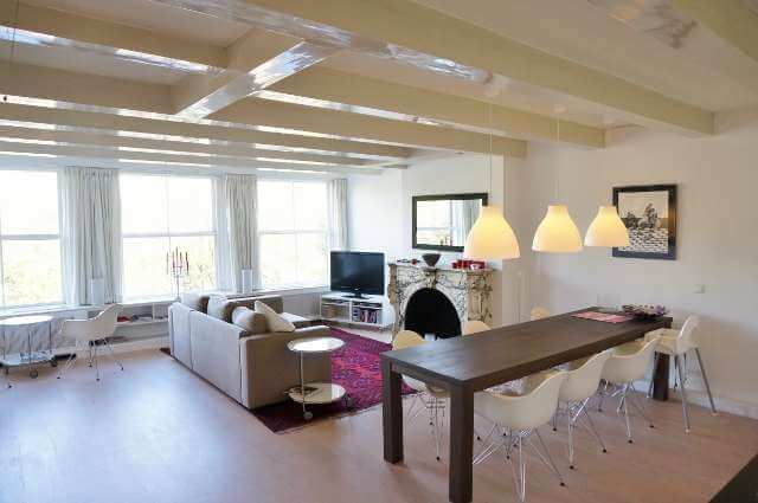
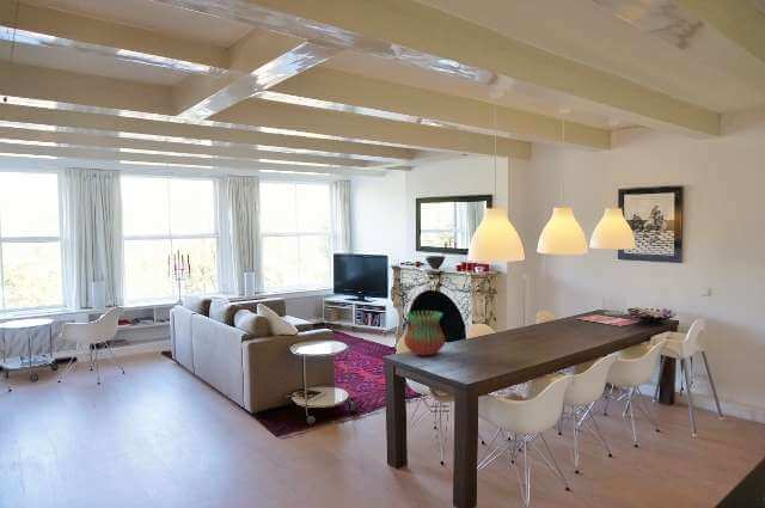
+ vase [403,310,447,356]
